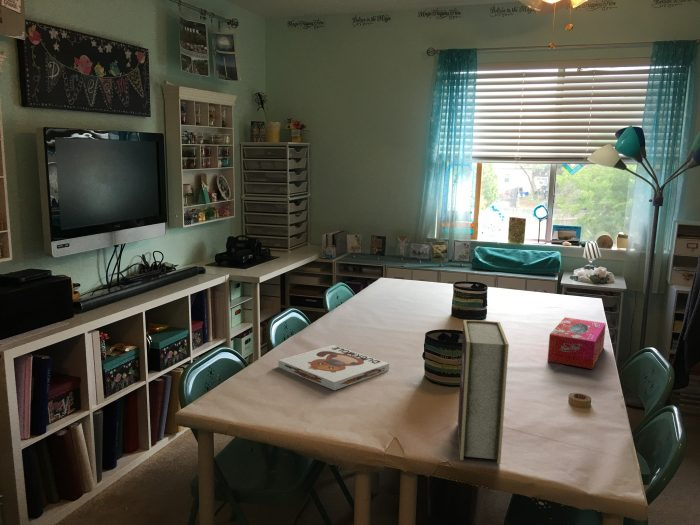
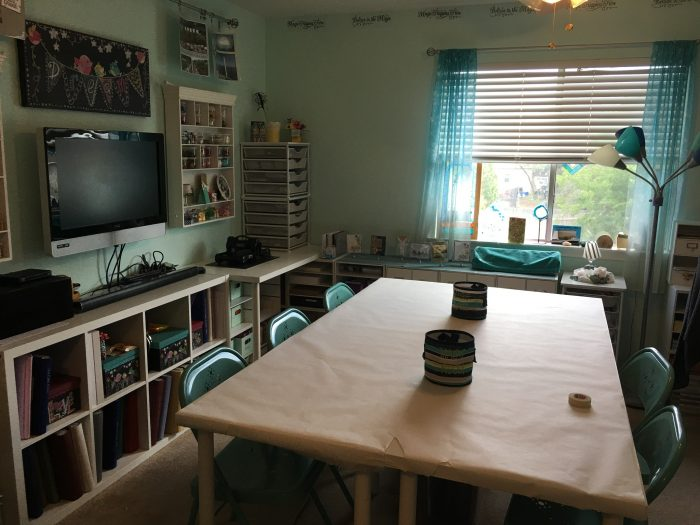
- tissue box [546,316,607,370]
- book [457,319,510,465]
- board game [277,344,390,391]
